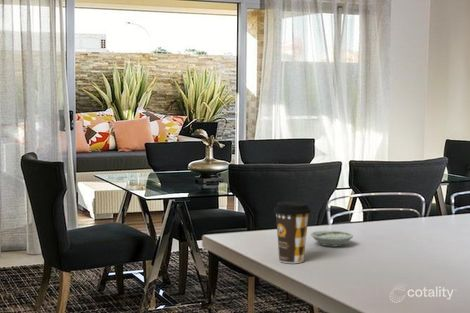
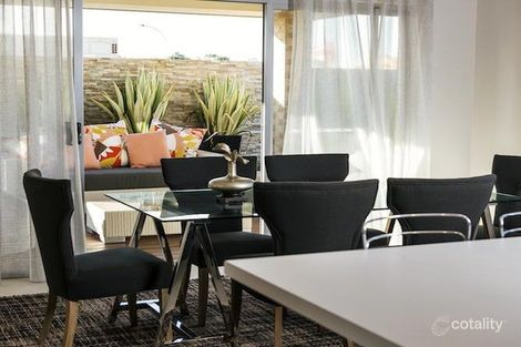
- saucer [310,229,354,247]
- coffee cup [273,200,312,264]
